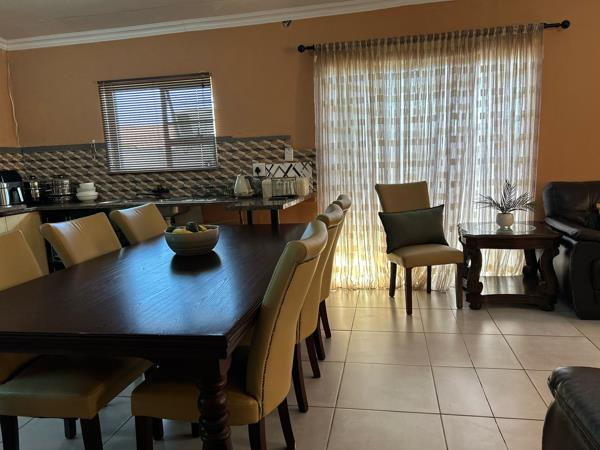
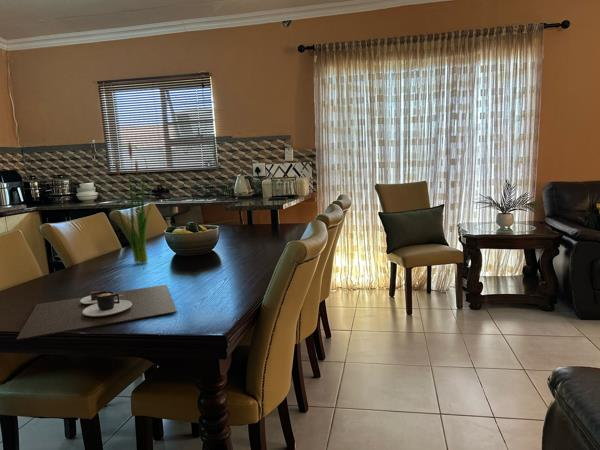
+ place mat [15,284,178,341]
+ plant [107,138,152,265]
